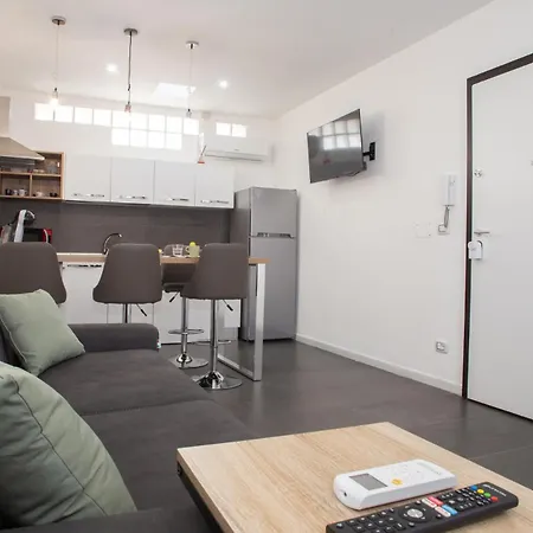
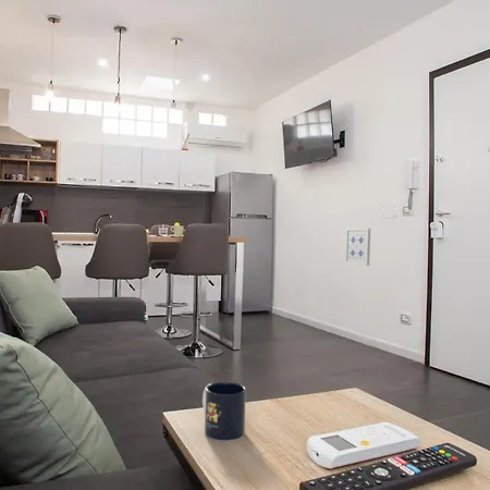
+ wall art [344,228,371,267]
+ mug [201,381,247,442]
